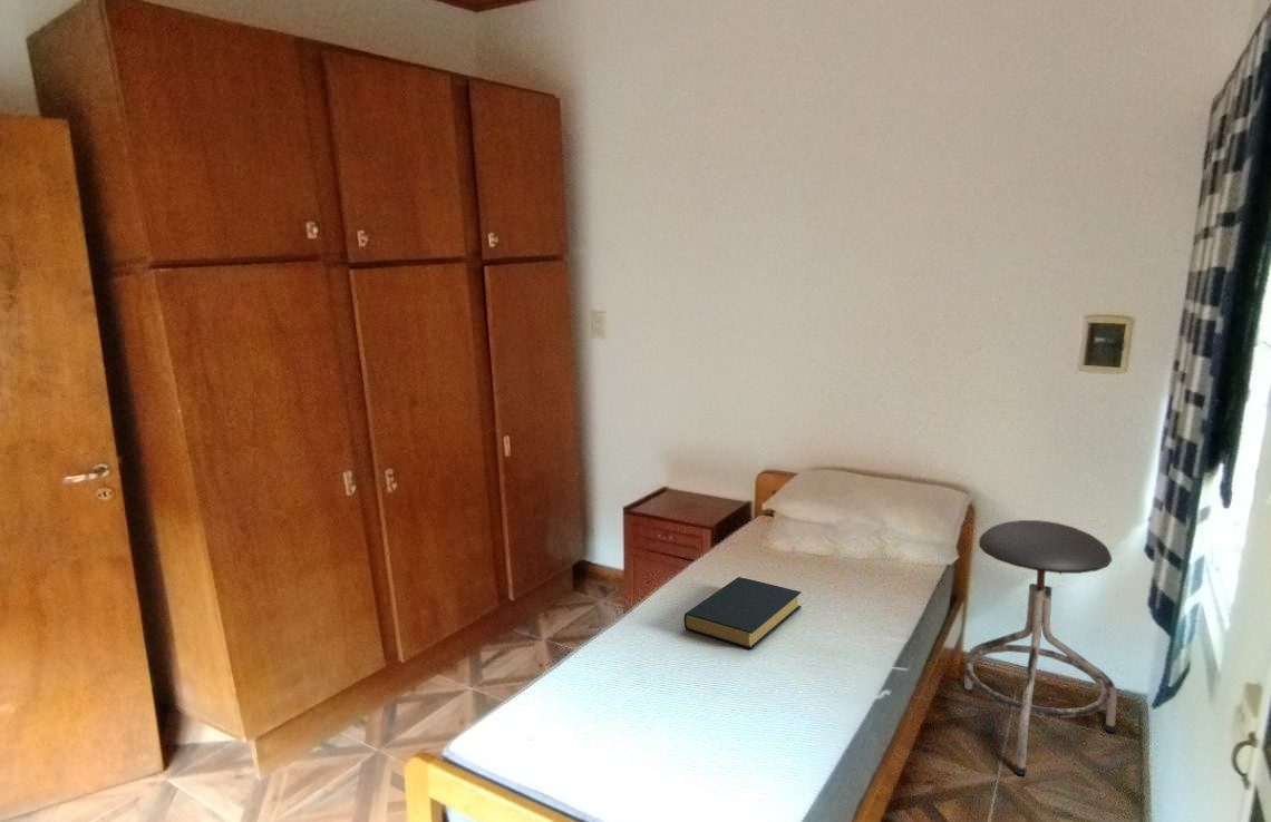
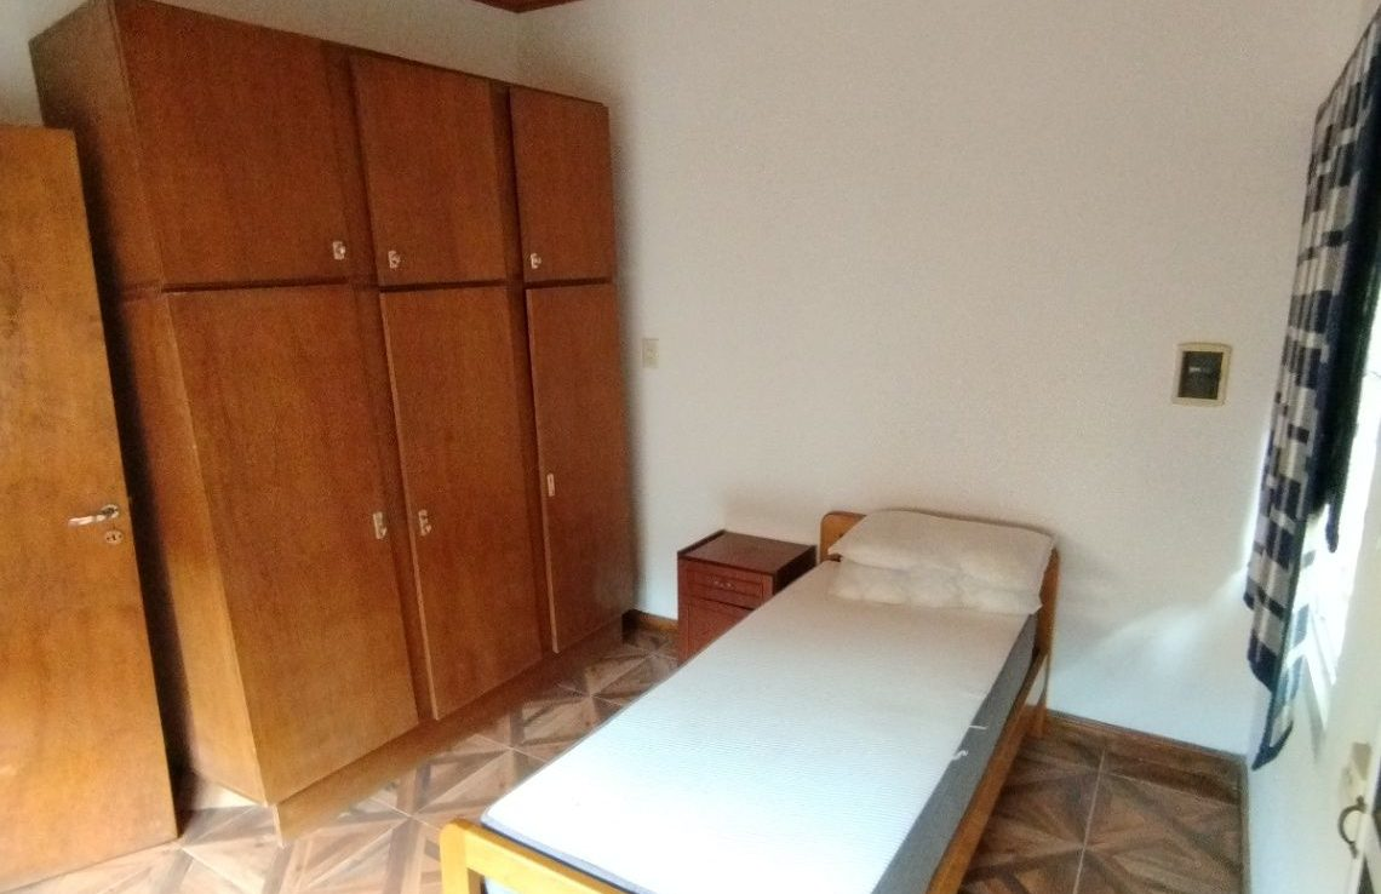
- hardback book [682,576,803,650]
- stool [962,519,1118,776]
